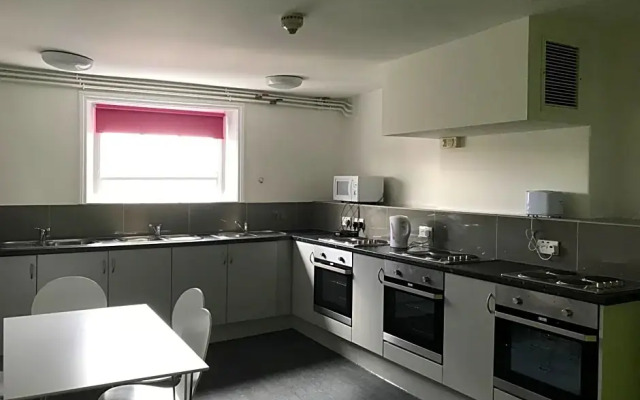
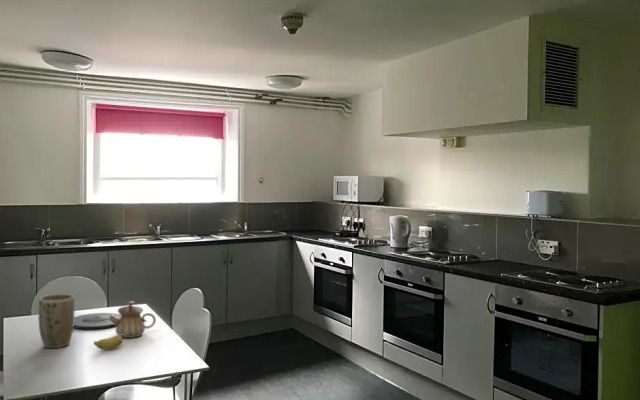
+ teapot [109,300,157,339]
+ banana [93,334,124,351]
+ plate [73,312,121,330]
+ plant pot [38,293,75,349]
